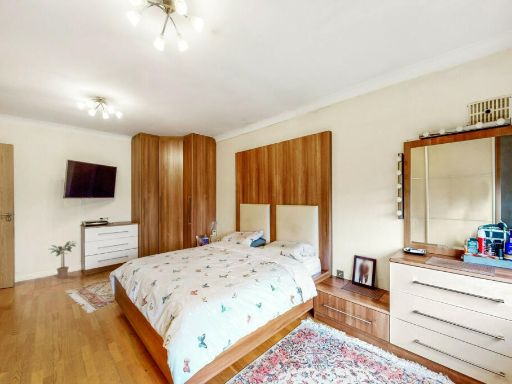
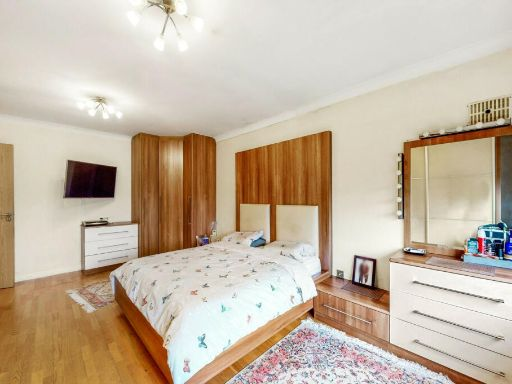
- potted plant [47,240,77,280]
